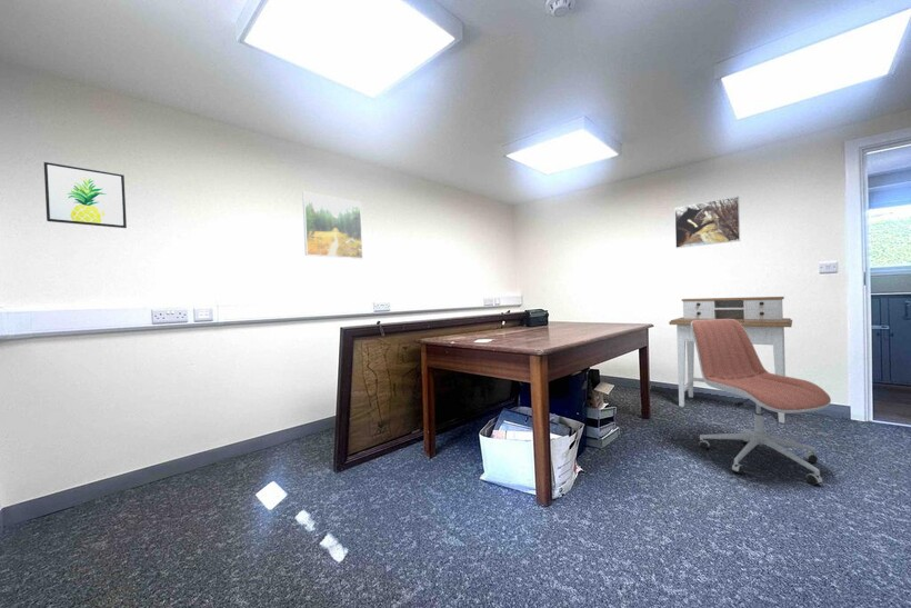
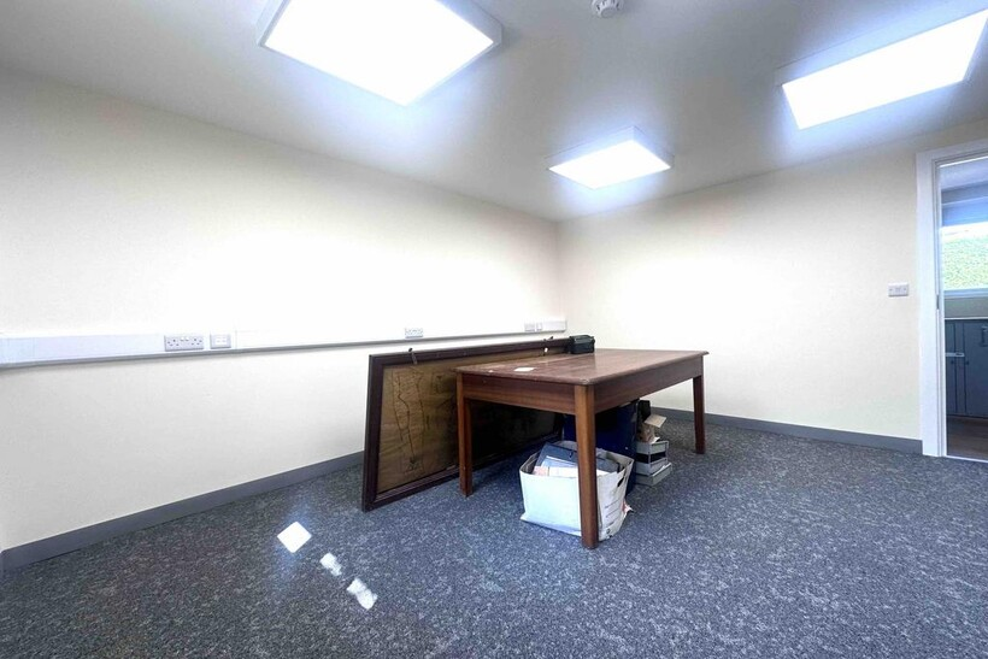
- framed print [673,196,741,249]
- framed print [301,191,364,260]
- wall art [43,161,128,229]
- office chair [691,319,832,486]
- desk [668,296,793,425]
